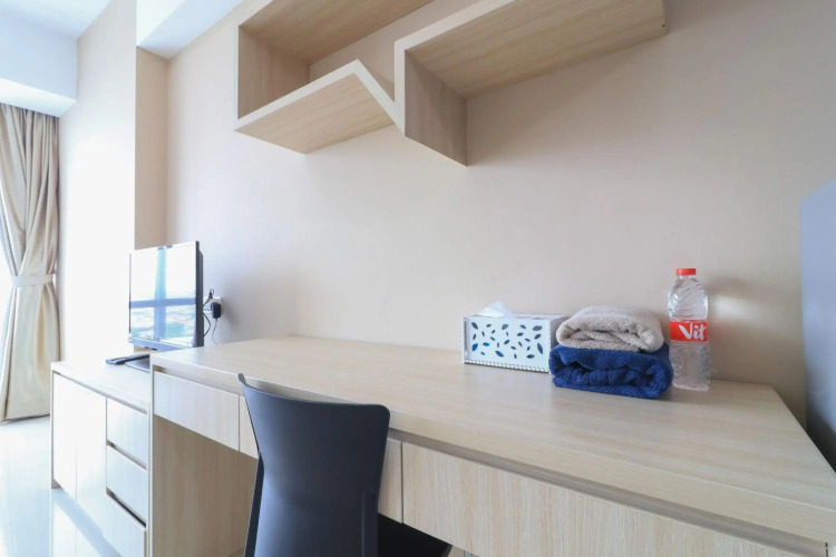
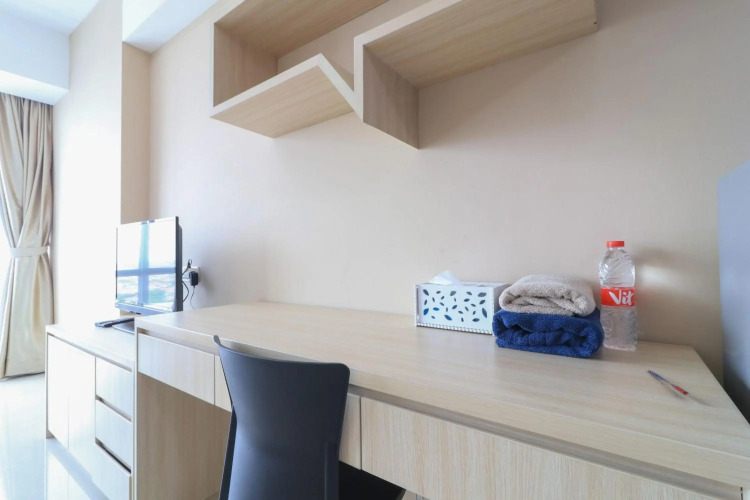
+ pen [646,369,690,396]
